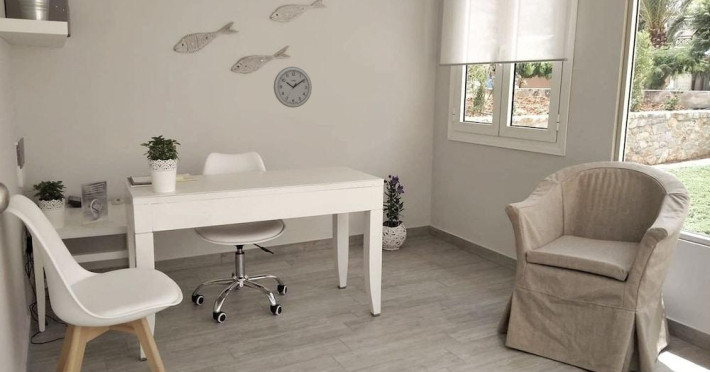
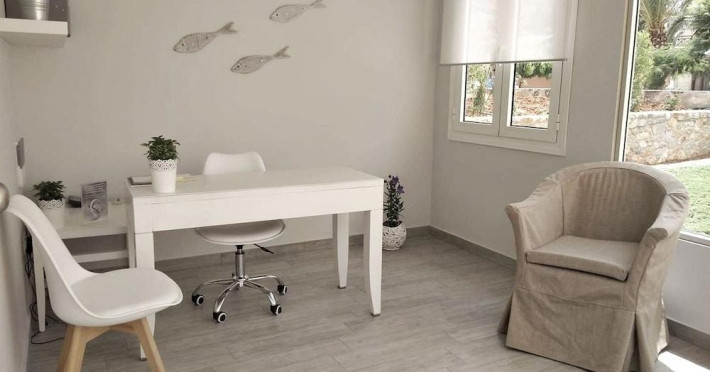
- wall clock [273,66,313,109]
